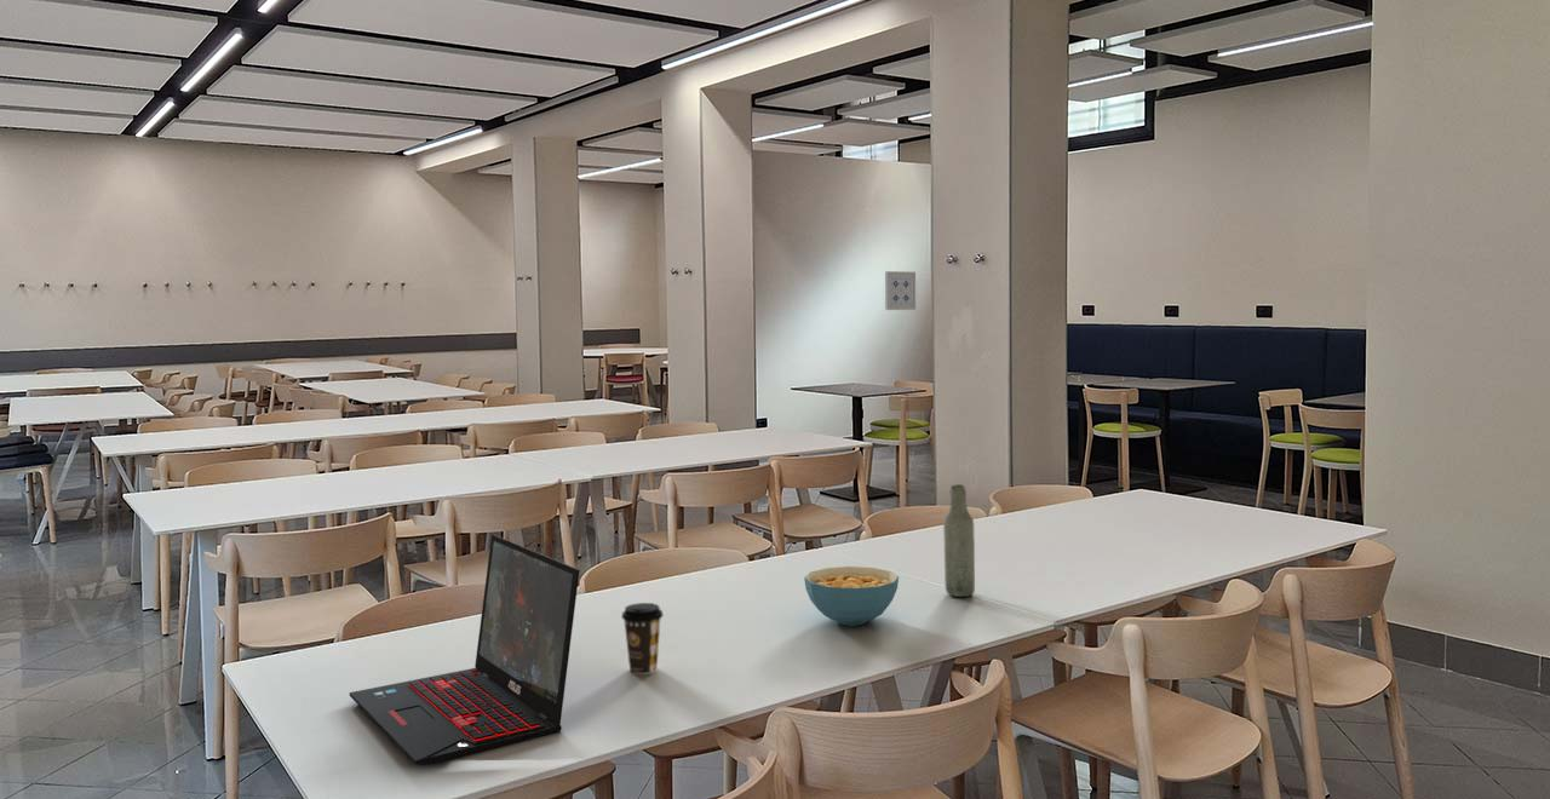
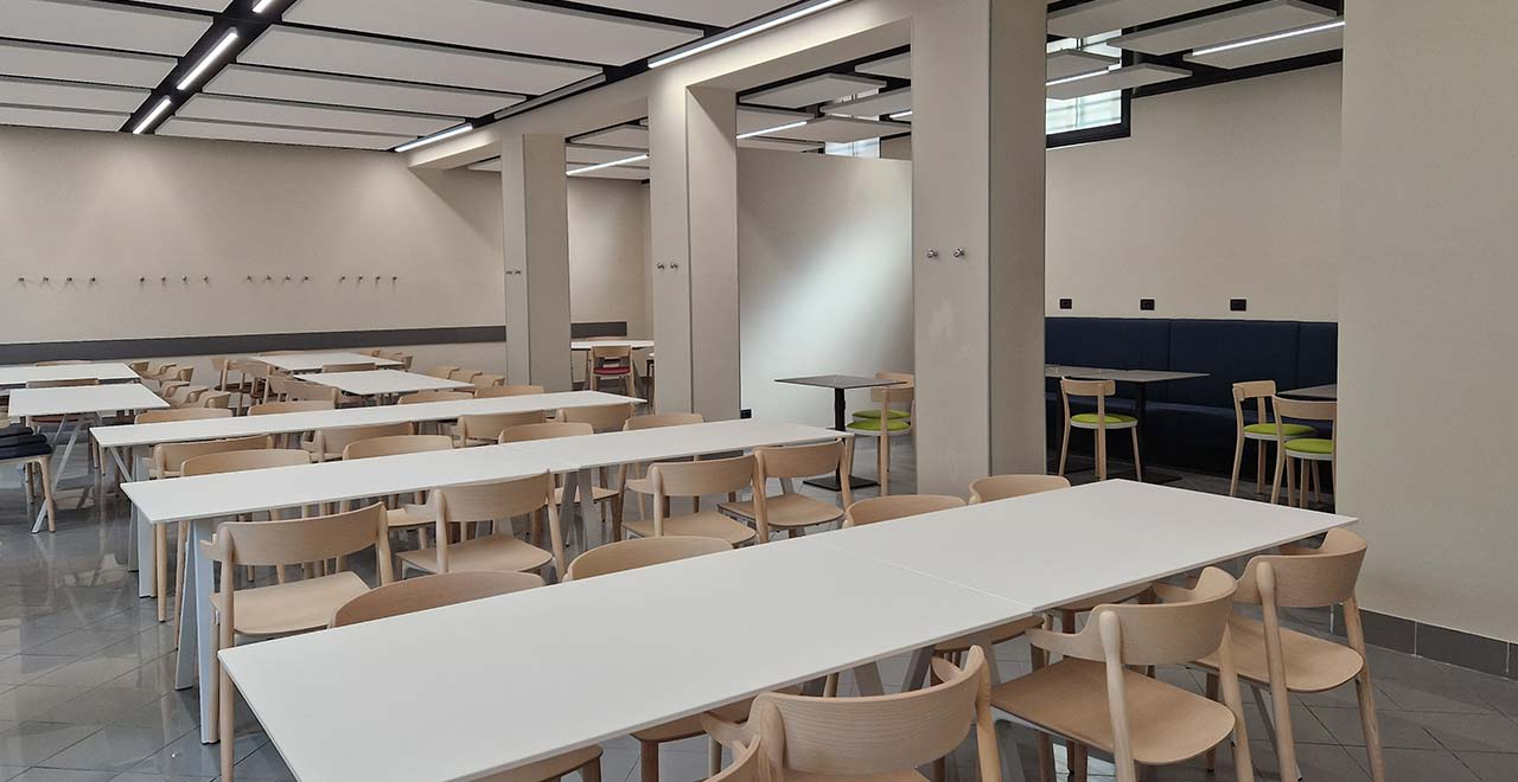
- laptop [348,534,581,766]
- coffee cup [620,602,665,676]
- wall art [884,270,917,311]
- cereal bowl [803,565,900,627]
- bottle [942,483,976,598]
